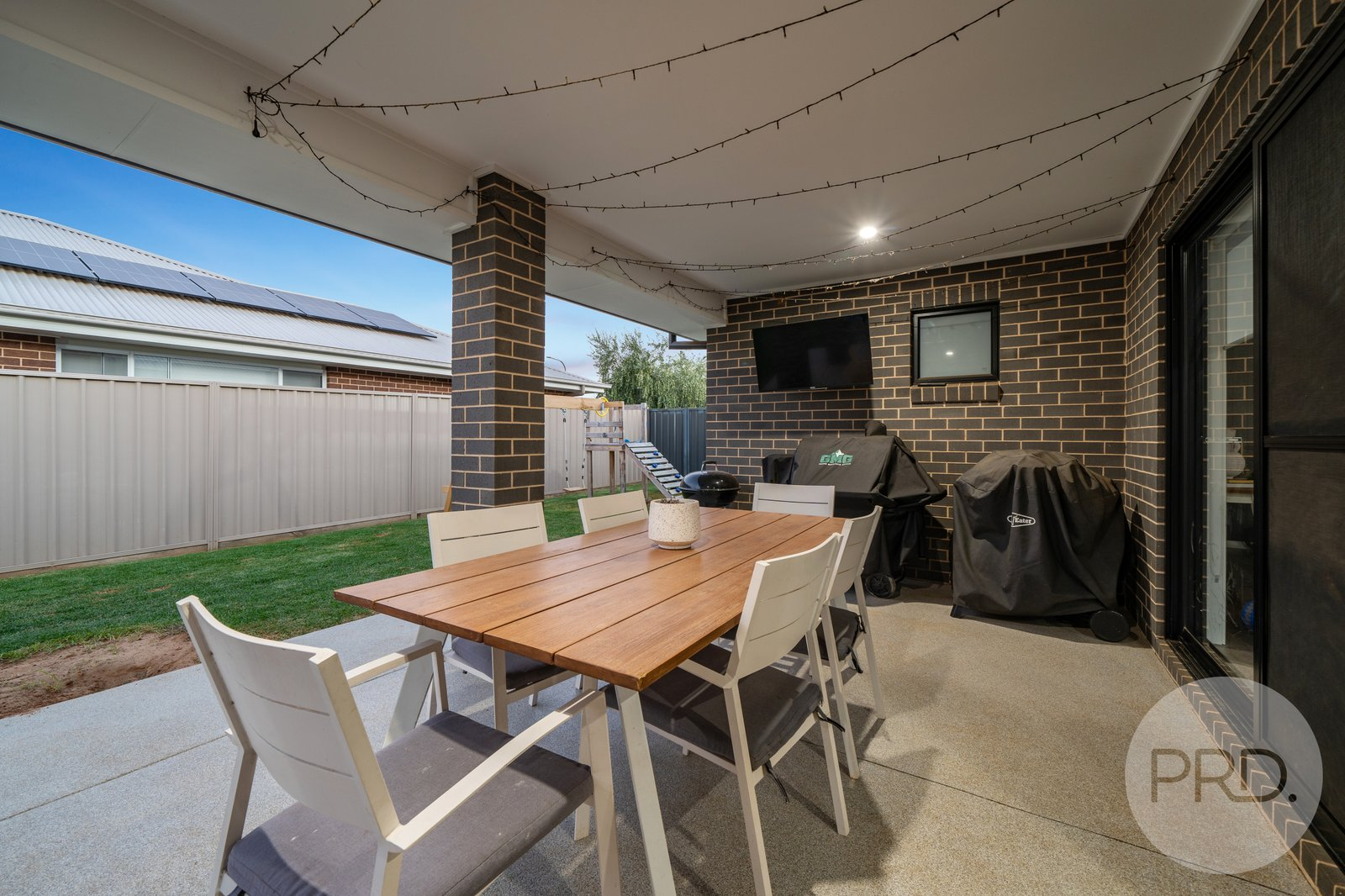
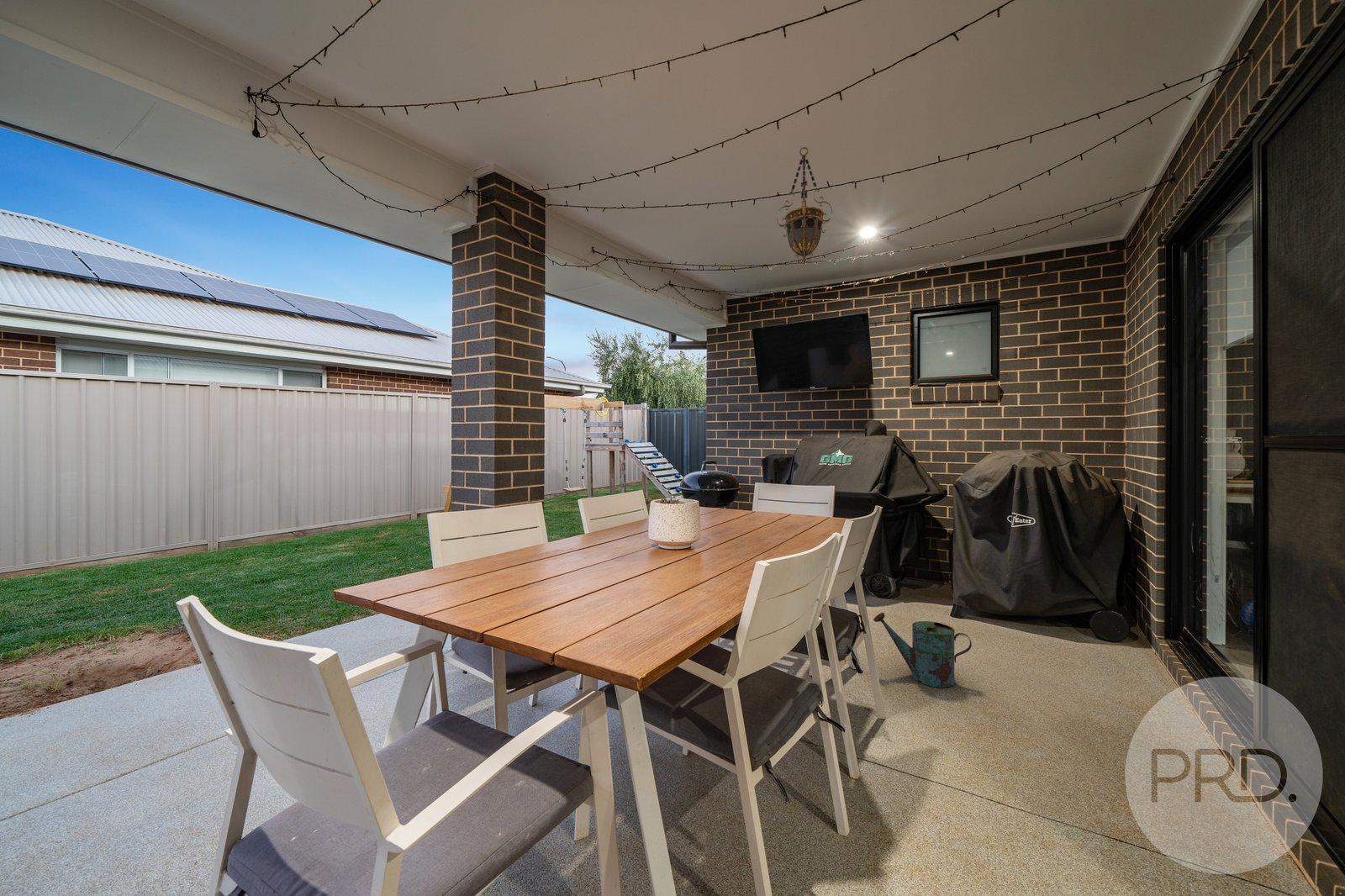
+ watering can [873,612,973,688]
+ hanging lantern [776,146,833,266]
